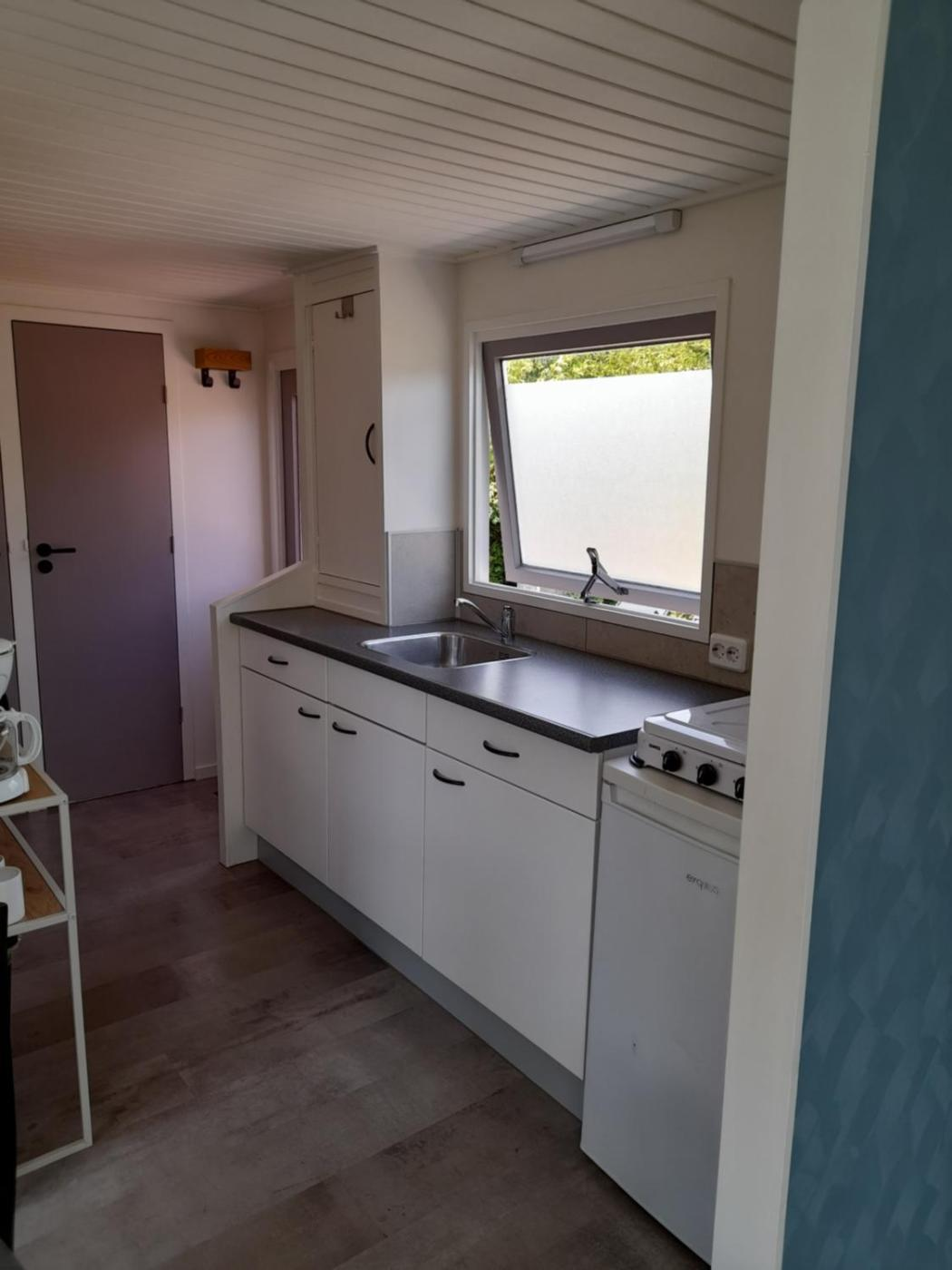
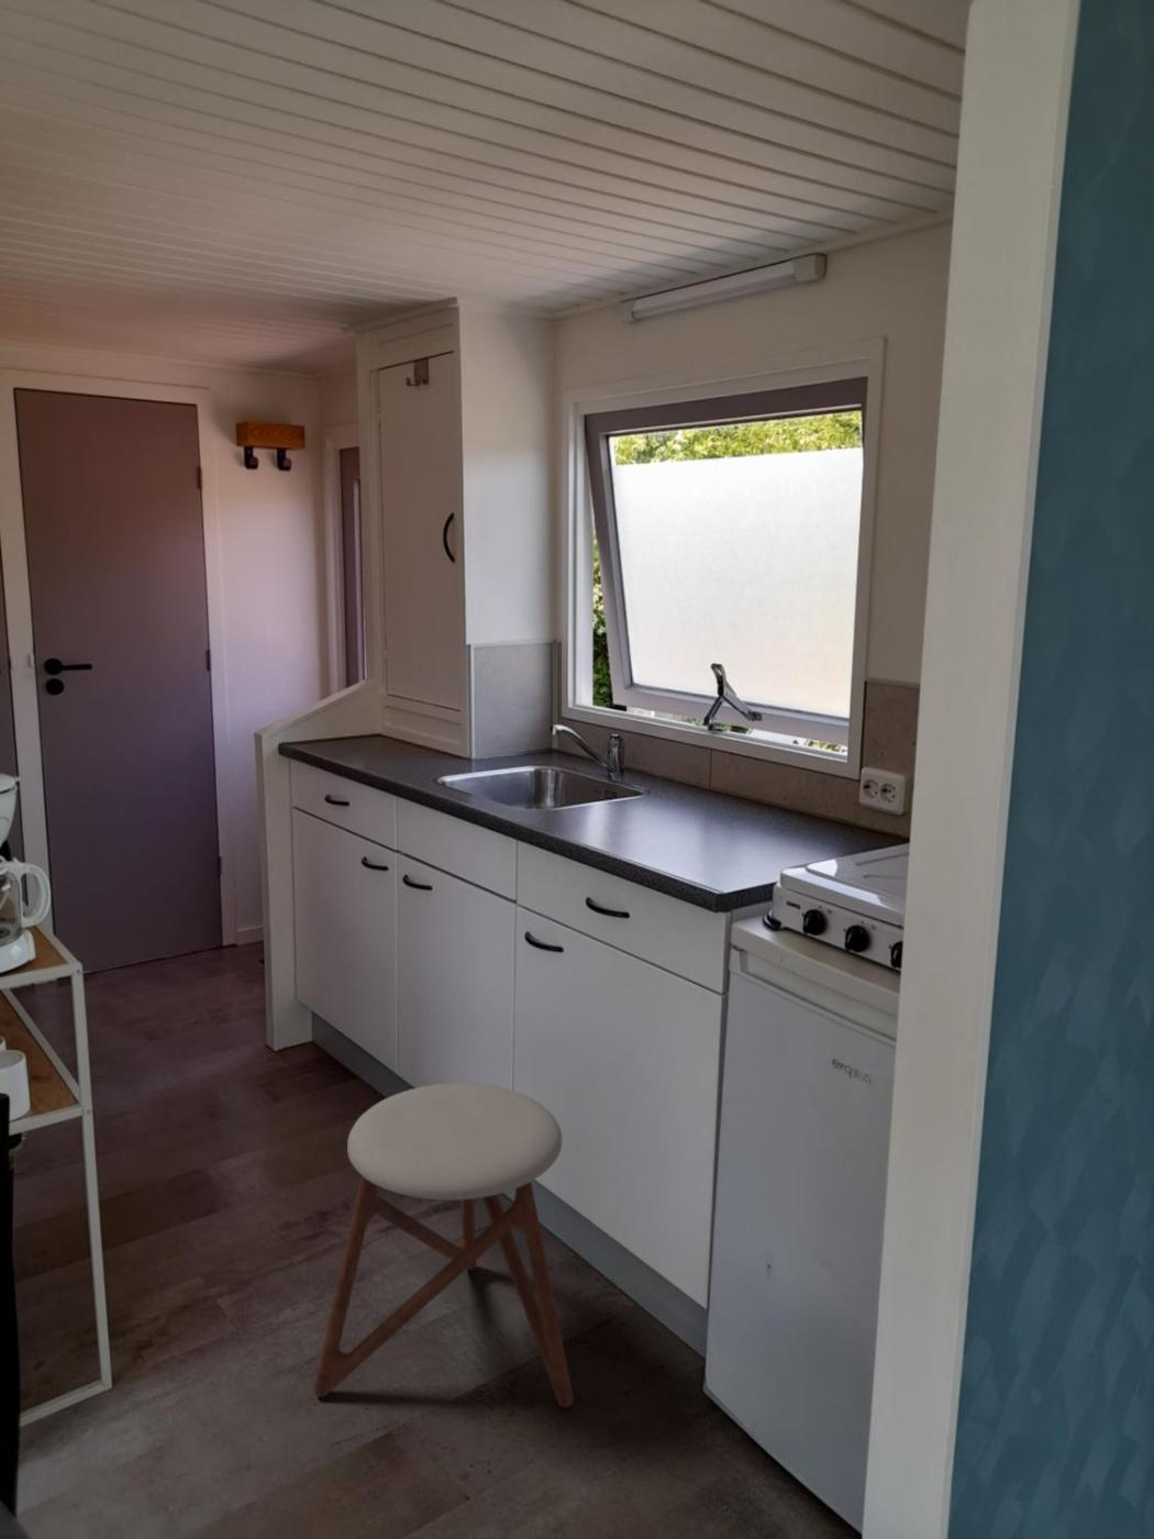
+ stool [312,1082,575,1409]
